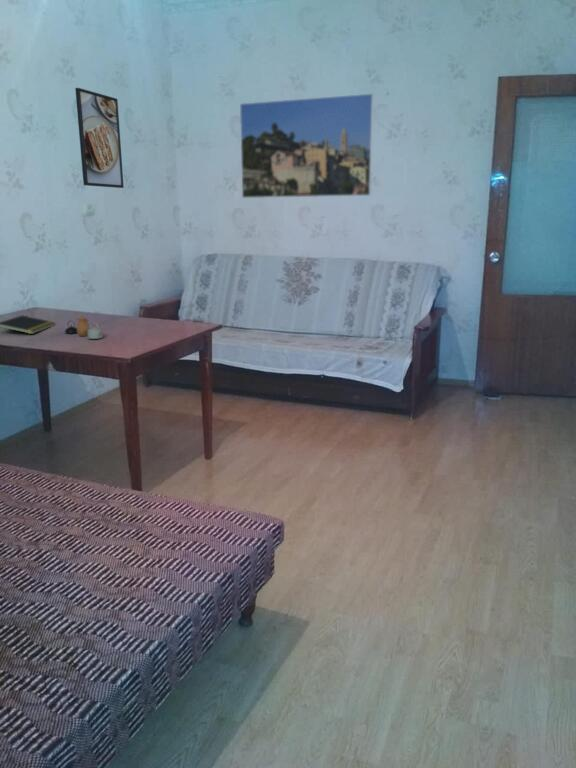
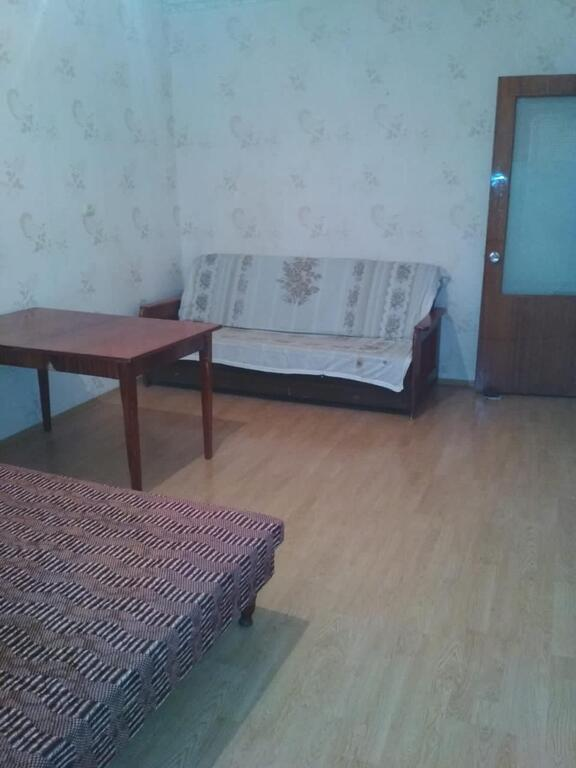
- notepad [0,315,57,335]
- teapot [63,314,104,340]
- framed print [239,93,375,199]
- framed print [74,87,125,189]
